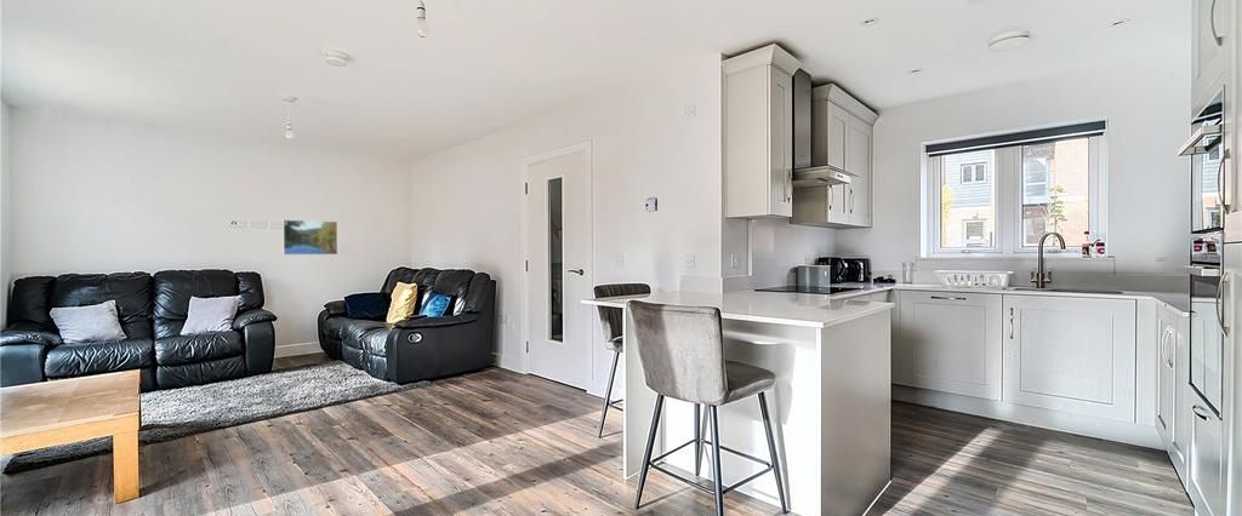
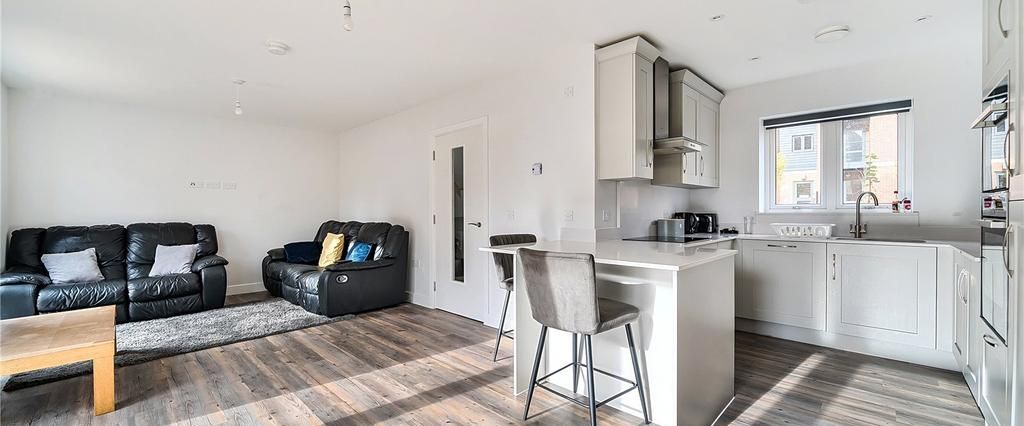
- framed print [281,218,338,256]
